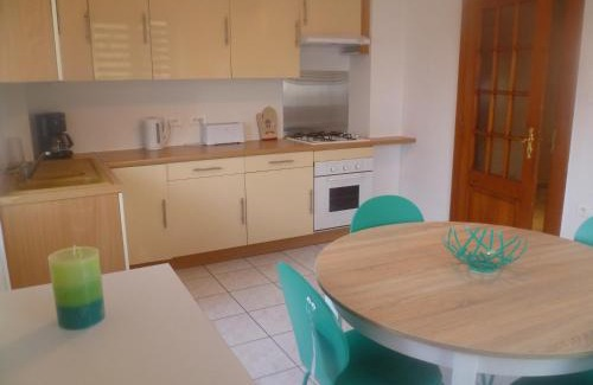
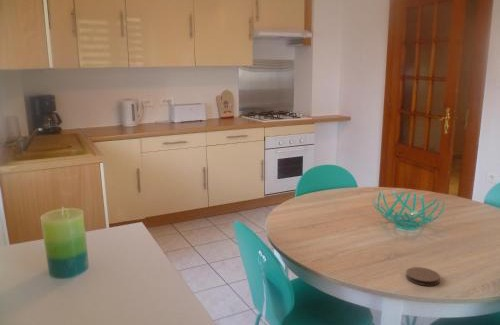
+ coaster [405,266,441,286]
